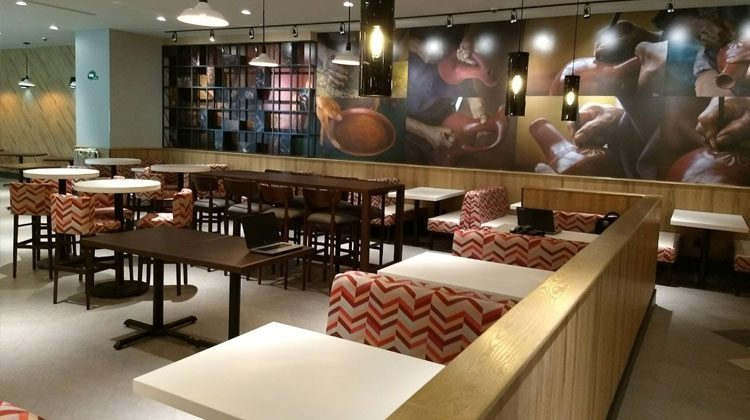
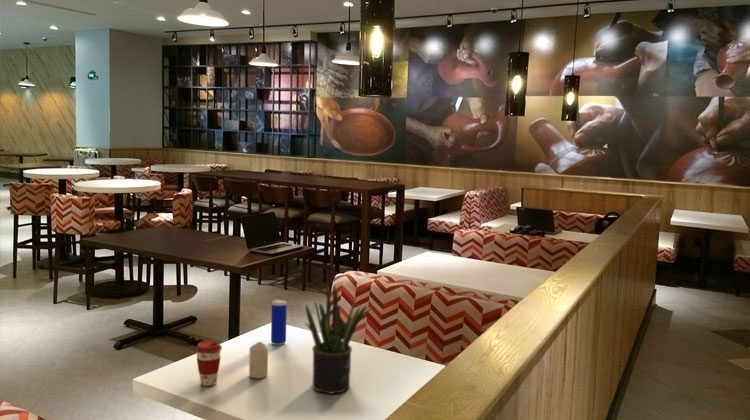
+ candle [248,341,269,379]
+ coffee cup [194,339,223,387]
+ beverage can [270,299,288,346]
+ potted plant [304,283,374,395]
